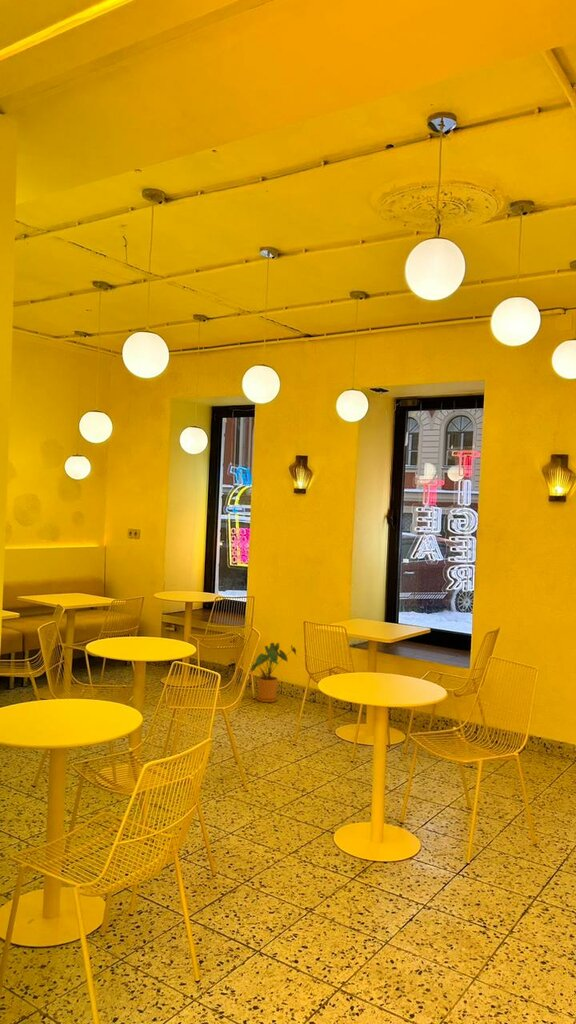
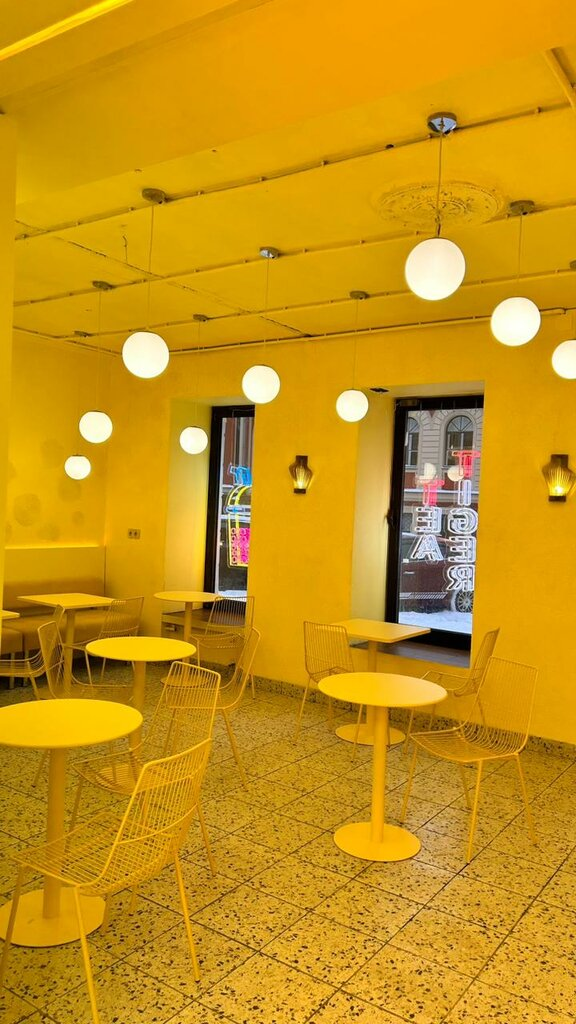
- house plant [250,642,298,703]
